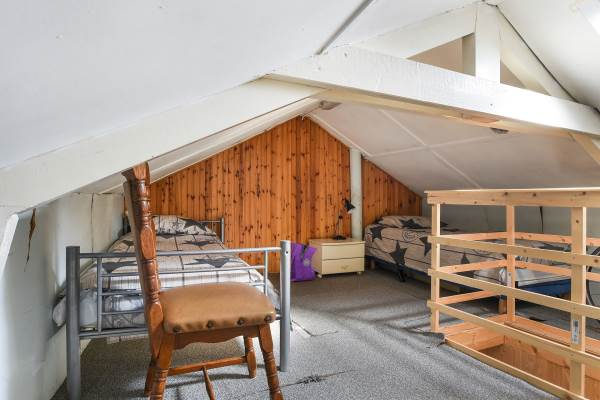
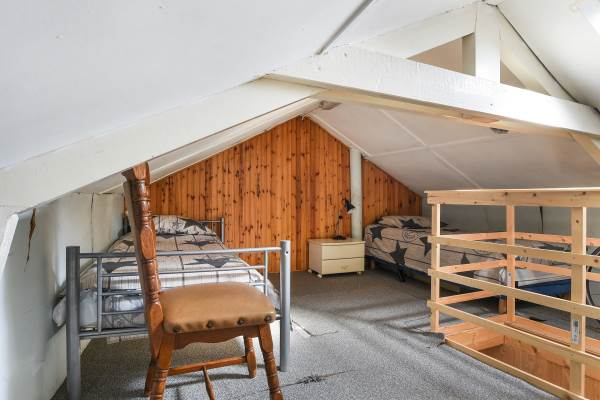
- backpack [290,241,318,283]
